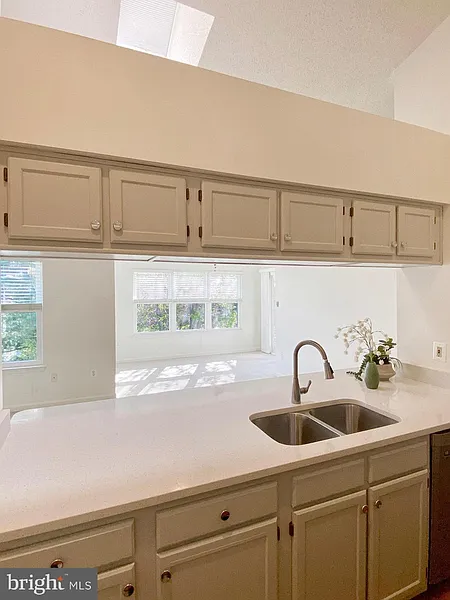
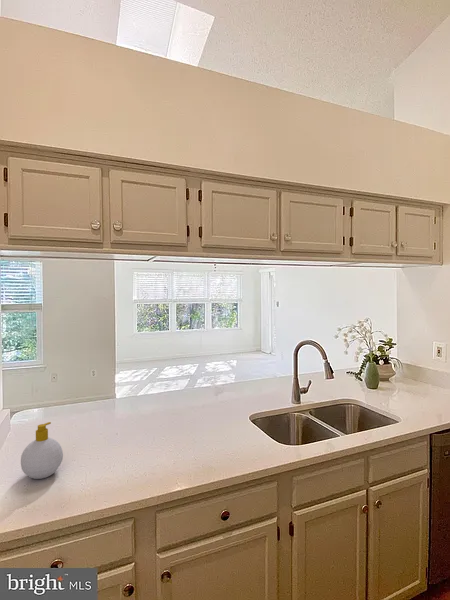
+ soap bottle [20,421,64,480]
